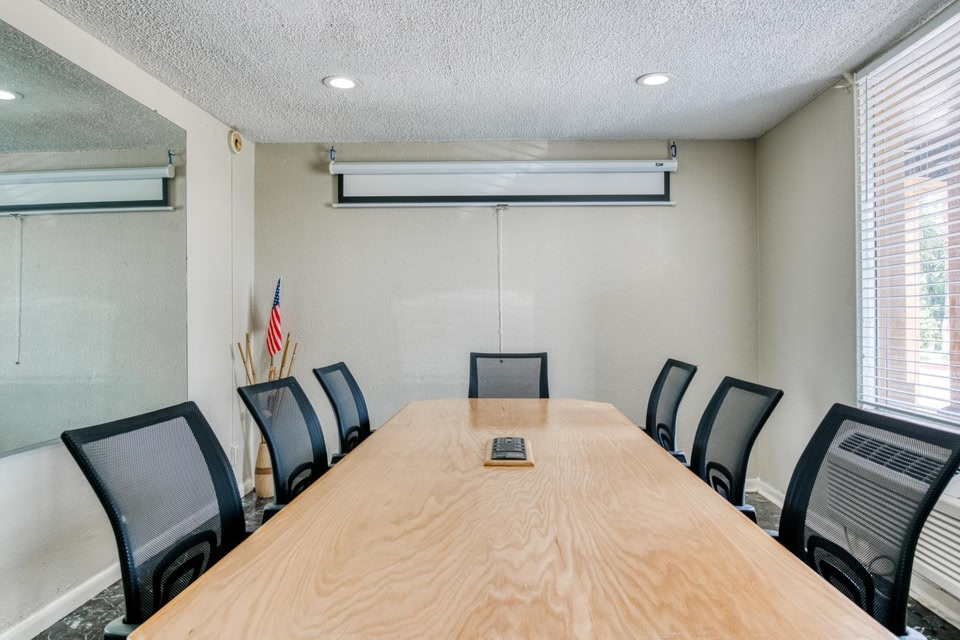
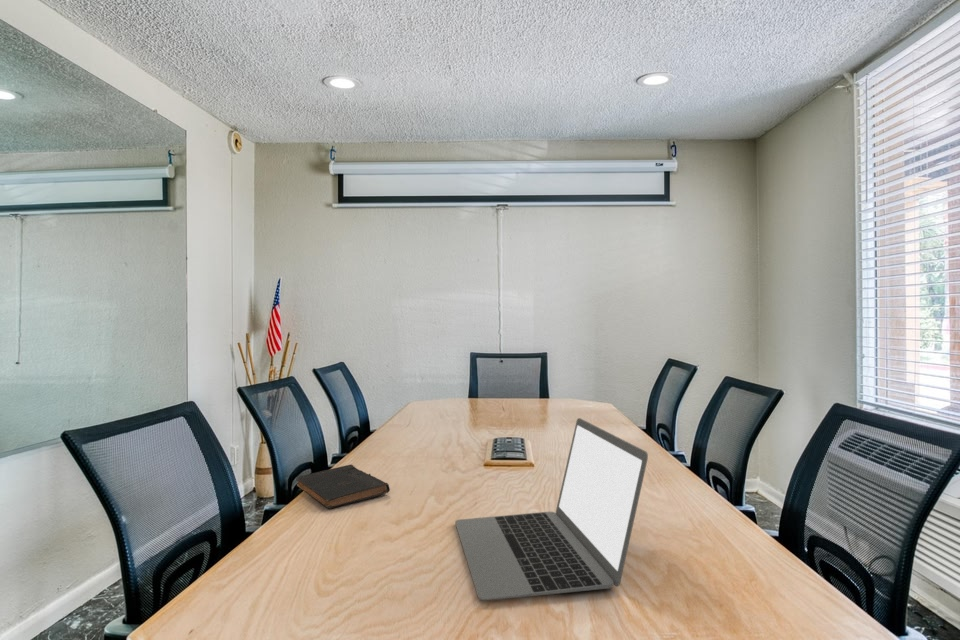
+ laptop [454,417,649,602]
+ book [295,464,391,509]
